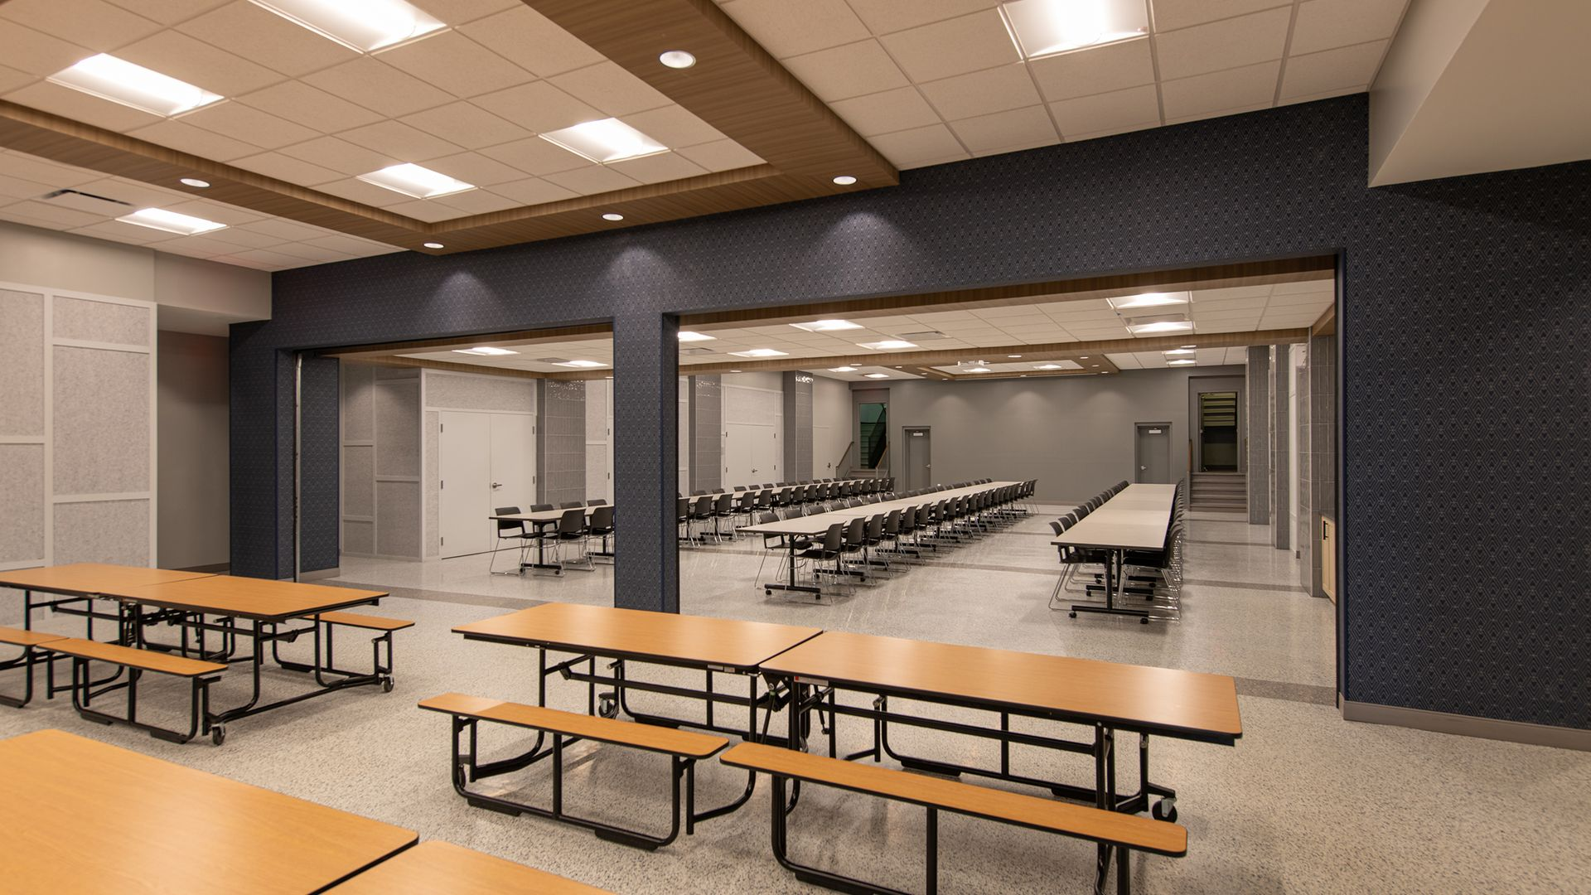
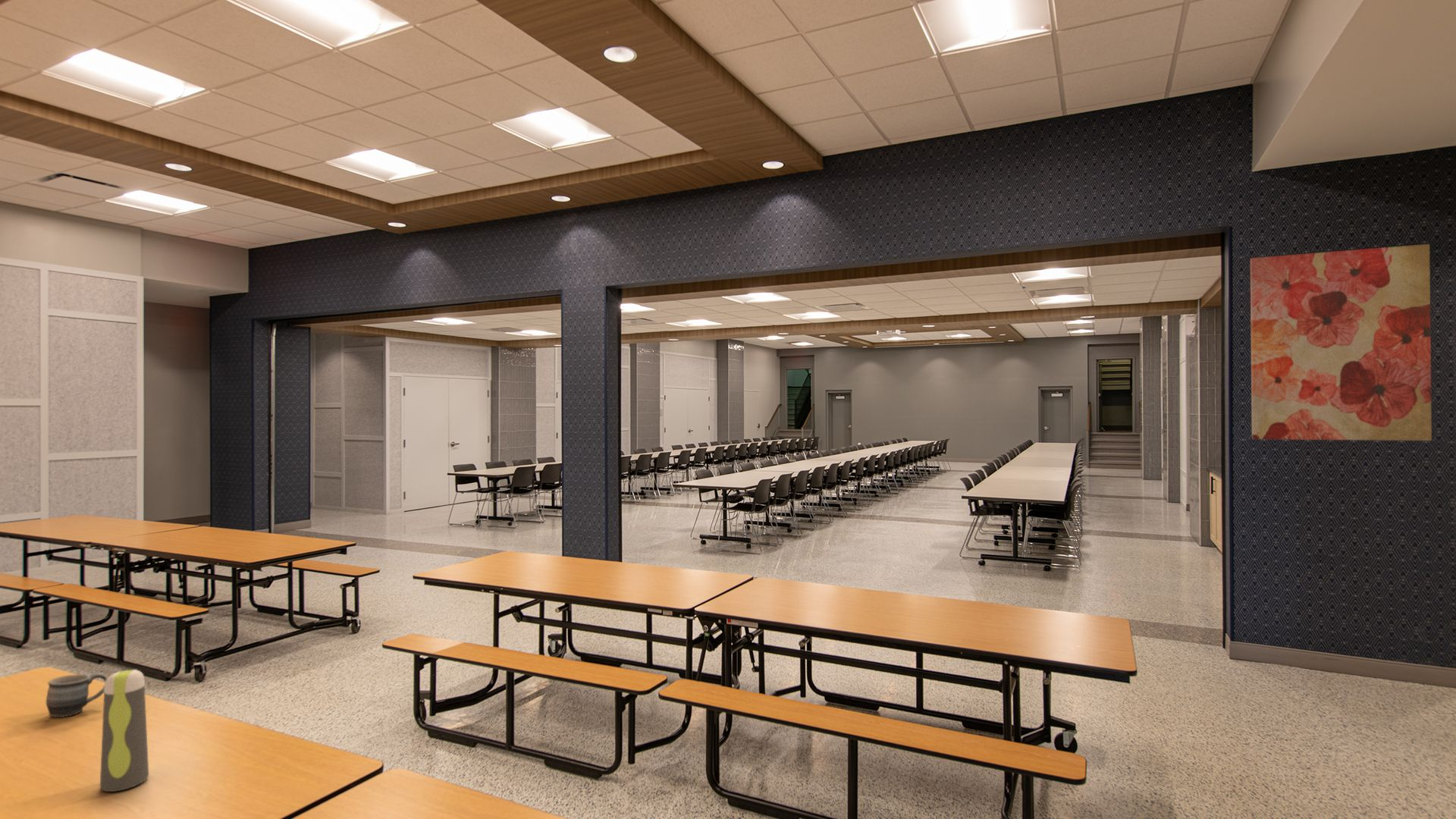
+ mug [45,672,108,718]
+ water bottle [99,669,149,792]
+ wall art [1250,243,1432,441]
